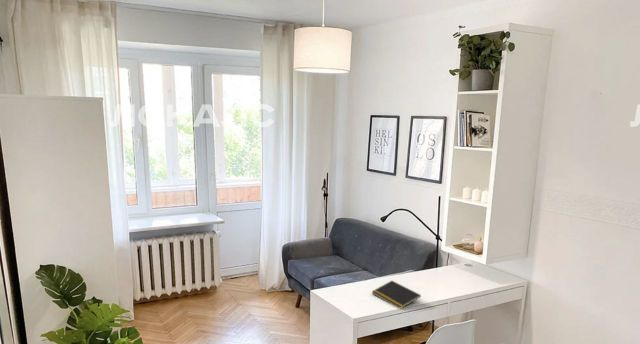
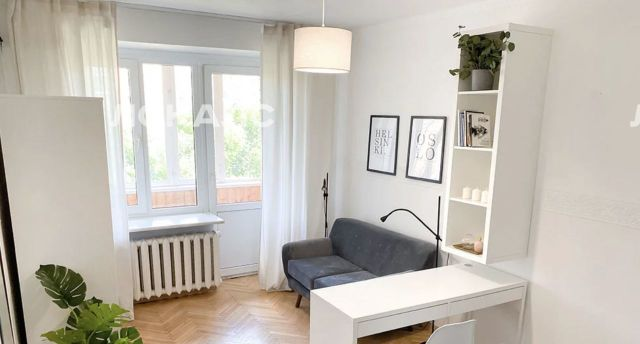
- notepad [371,280,422,310]
